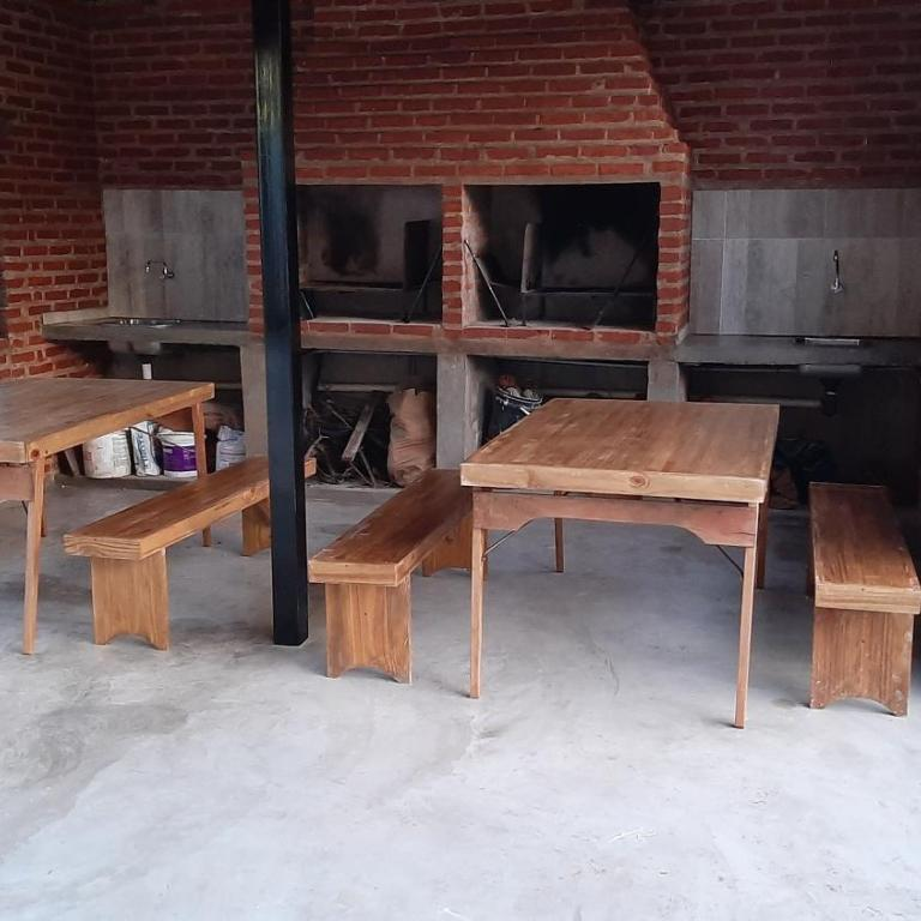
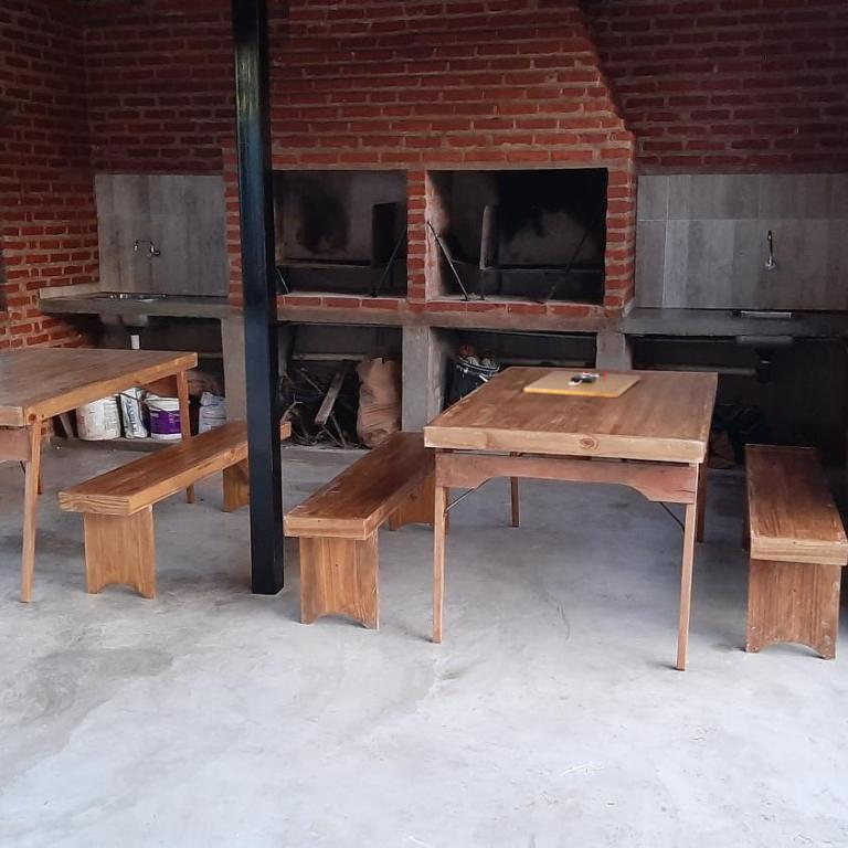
+ cutting board [522,370,642,399]
